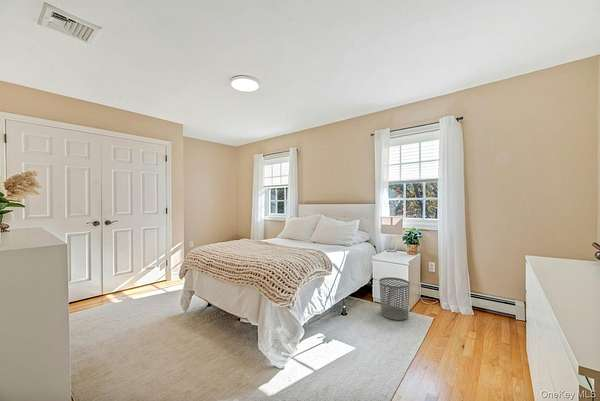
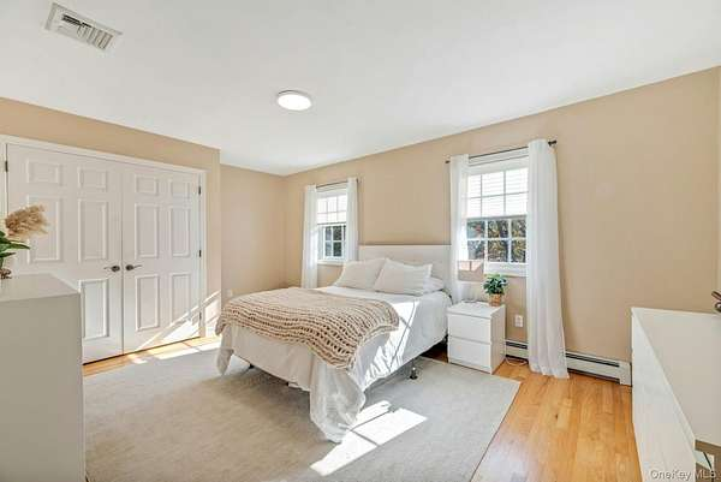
- waste bin [378,276,410,321]
